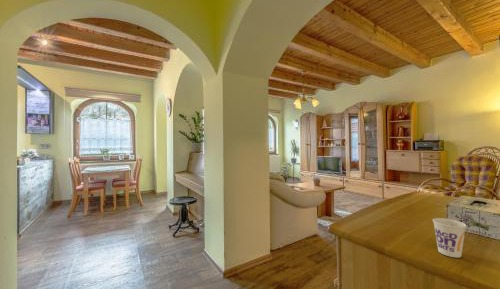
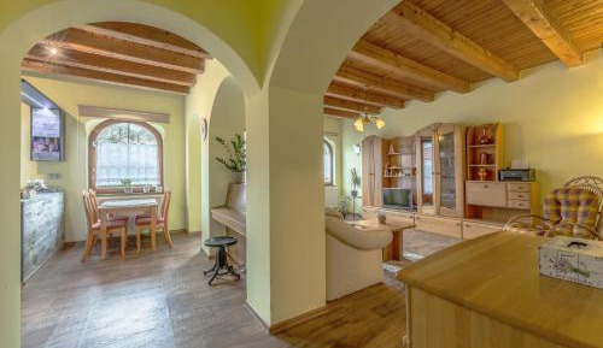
- cup [432,217,467,259]
